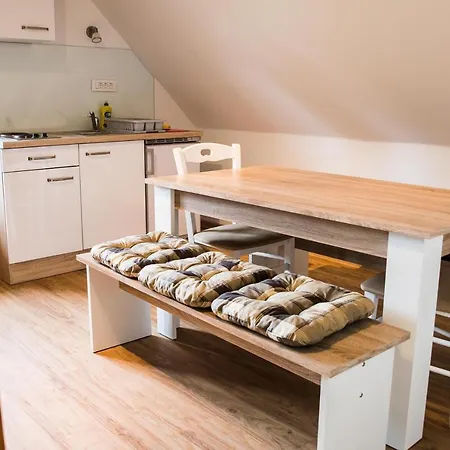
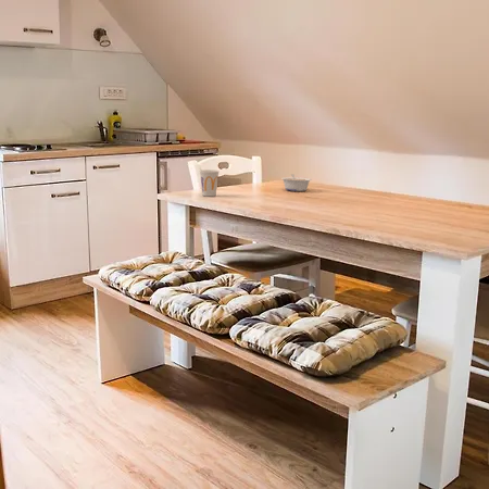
+ cup [199,168,221,198]
+ legume [280,173,313,192]
